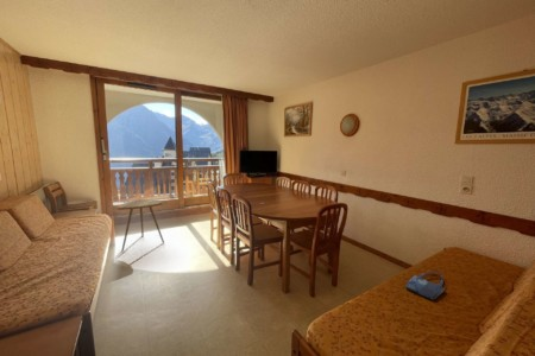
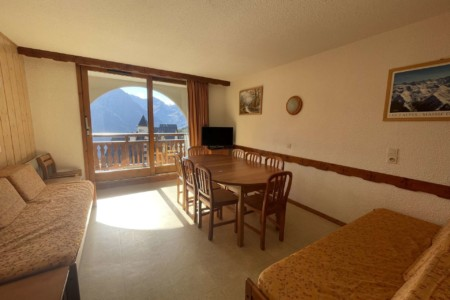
- side table [117,198,165,252]
- shopping bag [404,269,446,300]
